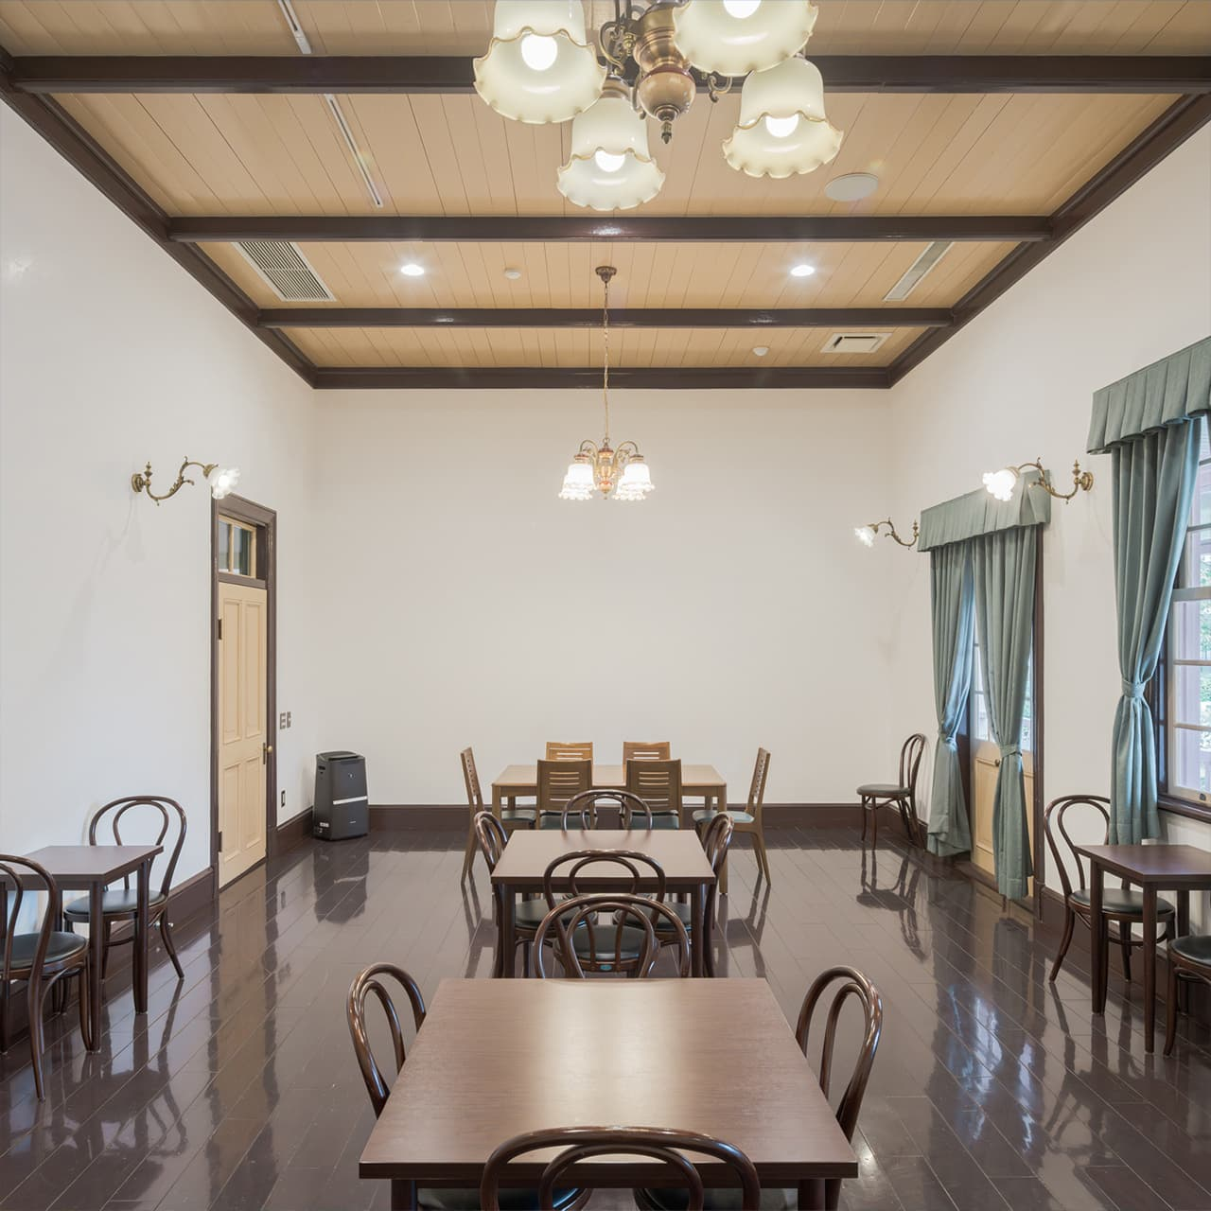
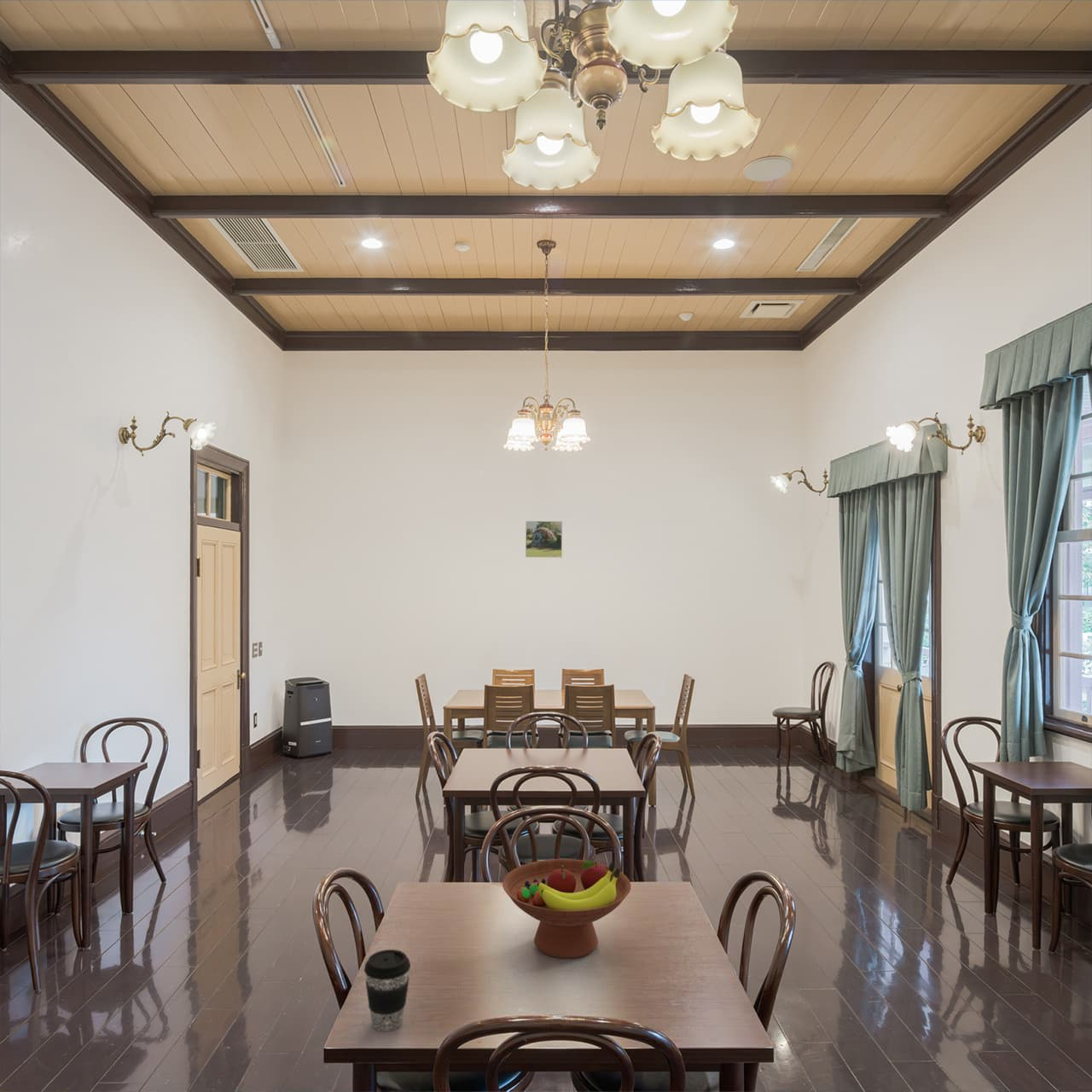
+ coffee cup [363,949,411,1032]
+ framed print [525,520,563,558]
+ fruit bowl [502,858,632,960]
